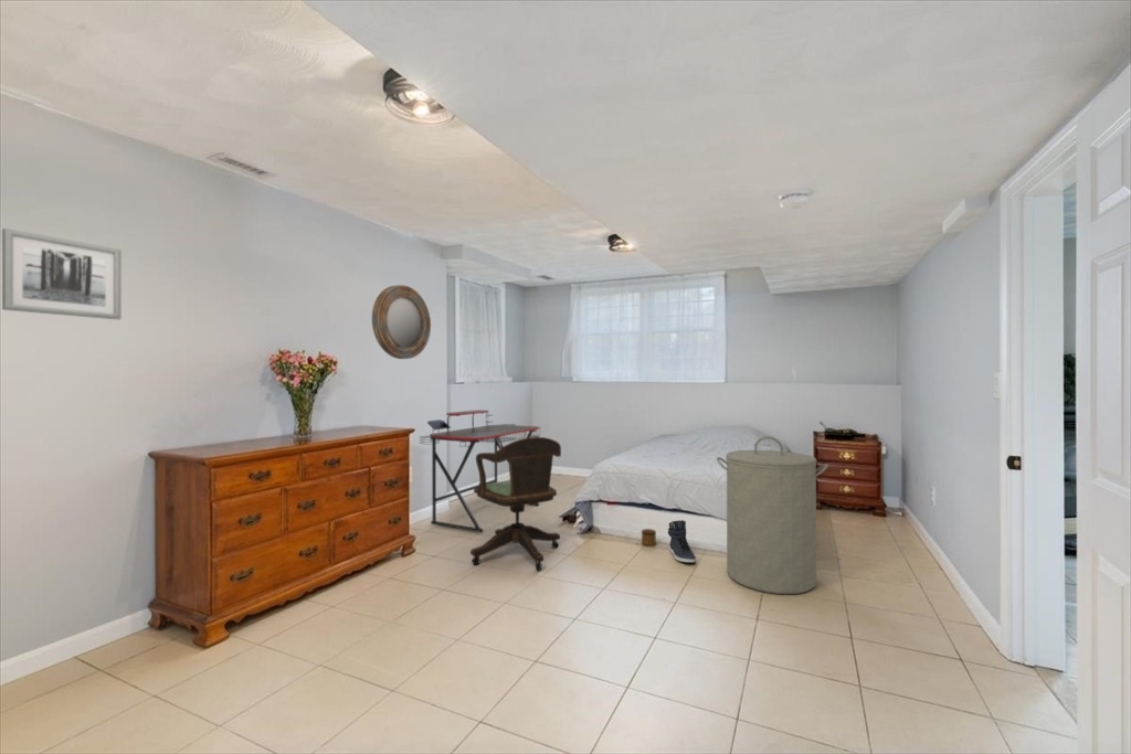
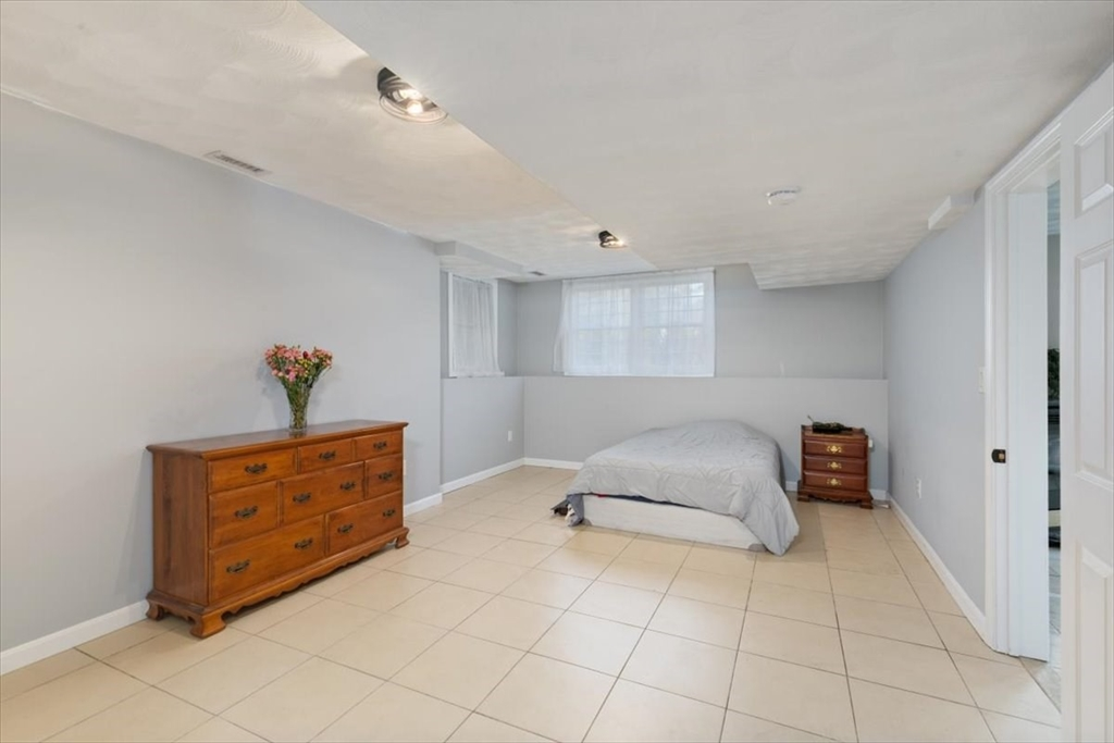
- laundry hamper [716,435,829,595]
- sneaker [667,519,697,564]
- desk [419,408,542,533]
- home mirror [371,284,432,360]
- office chair [469,436,562,572]
- speaker [635,528,657,548]
- wall art [1,227,123,320]
